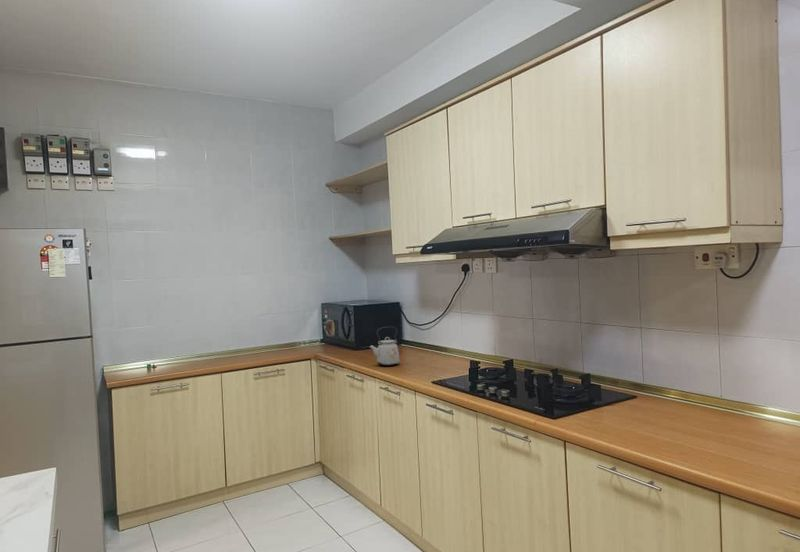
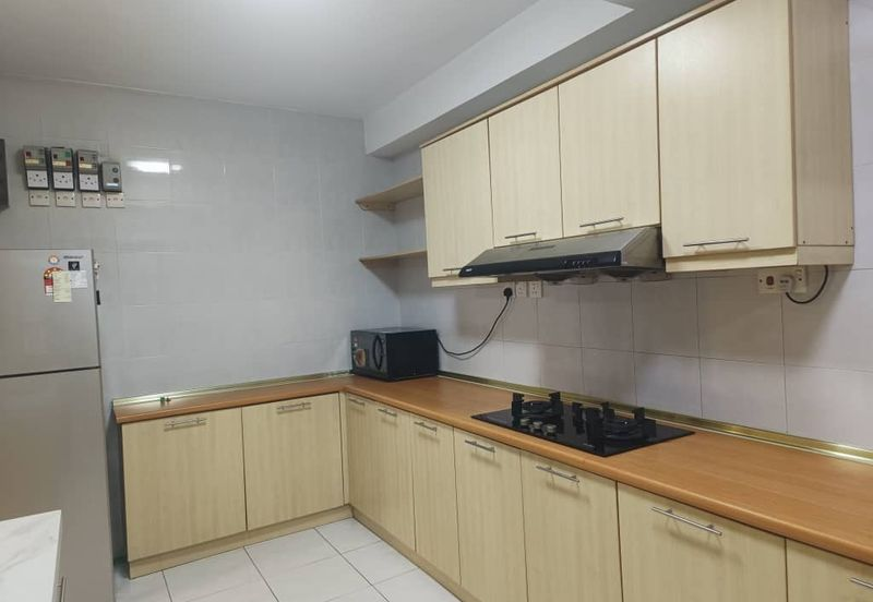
- kettle [368,326,401,367]
